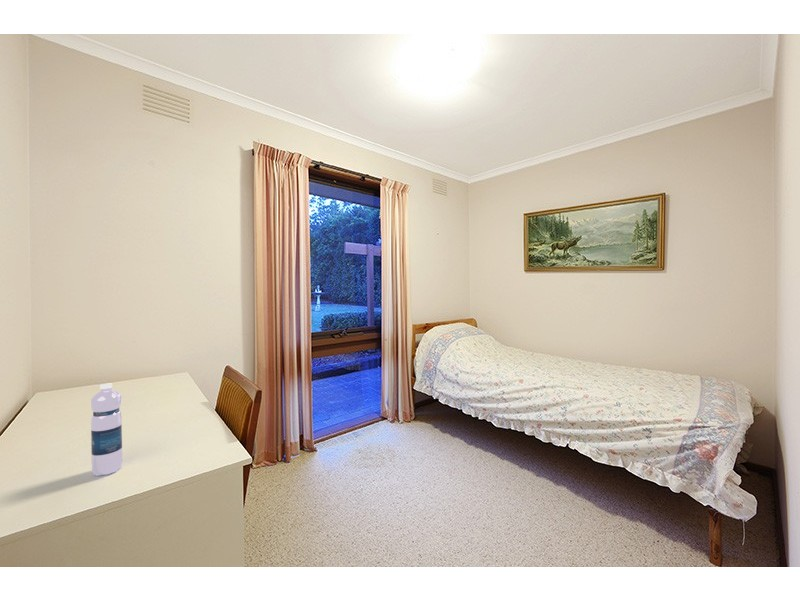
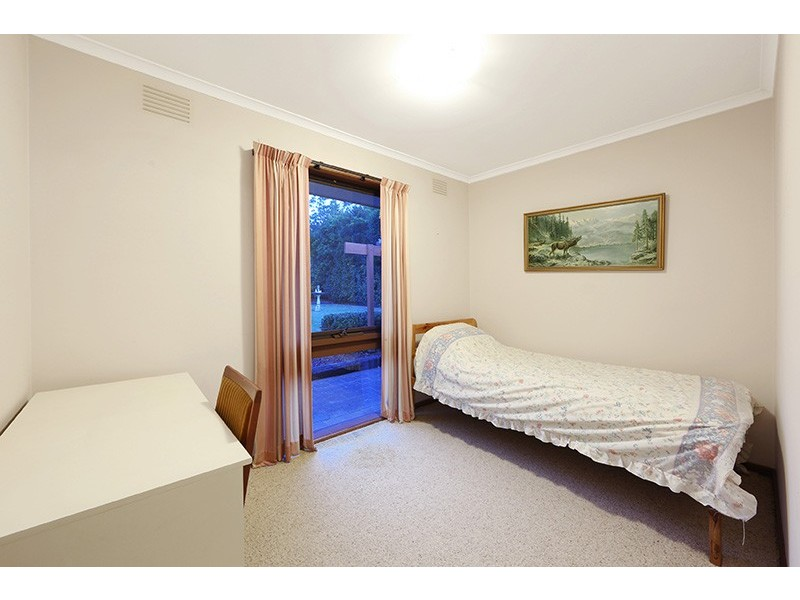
- water bottle [90,383,124,477]
